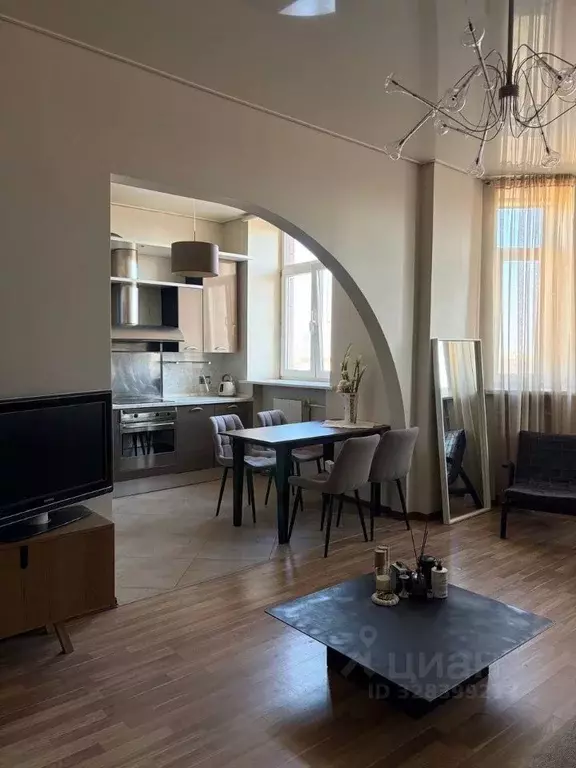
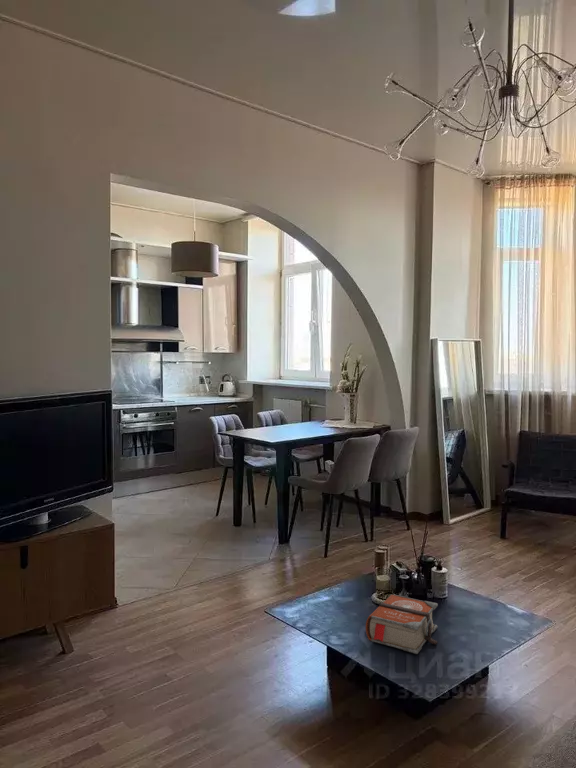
+ bible [365,594,439,655]
